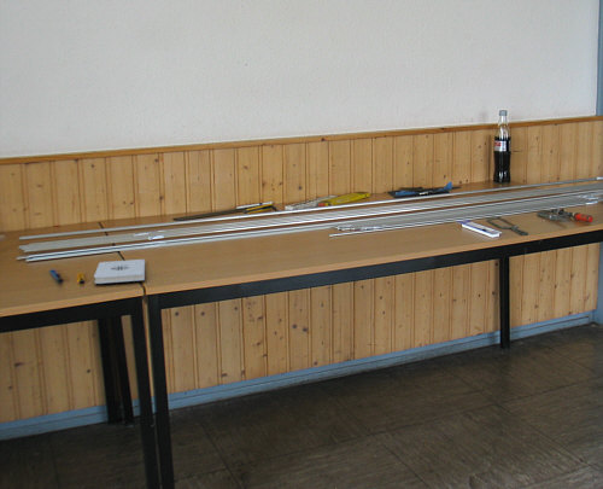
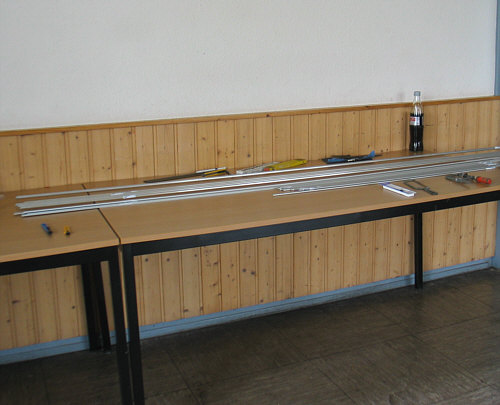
- notepad [93,258,146,285]
